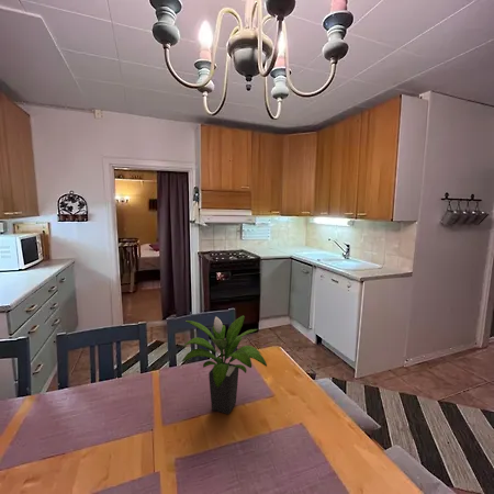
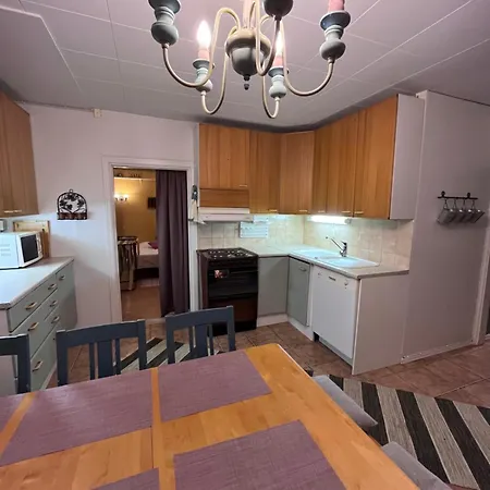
- potted plant [181,315,268,415]
